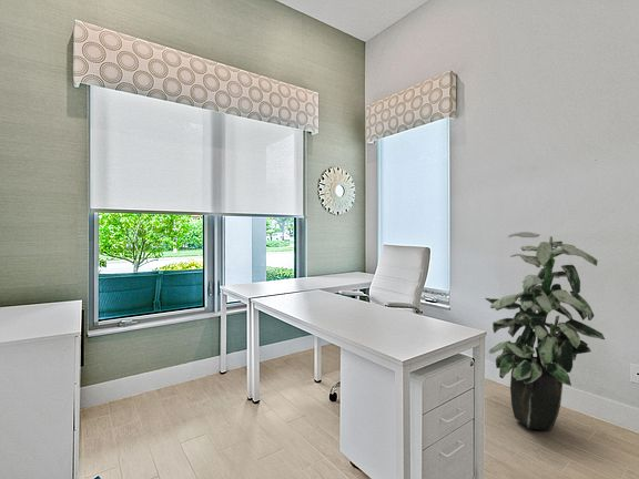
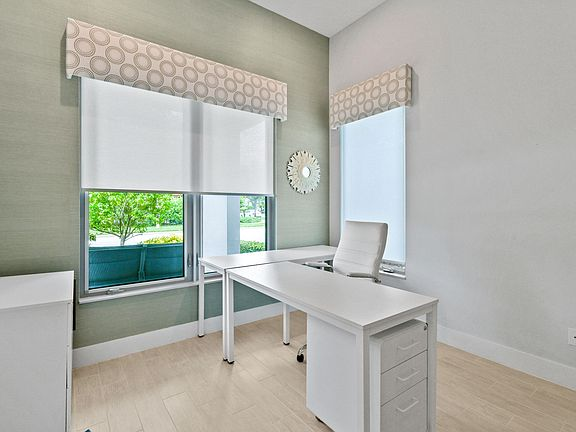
- indoor plant [484,231,606,431]
